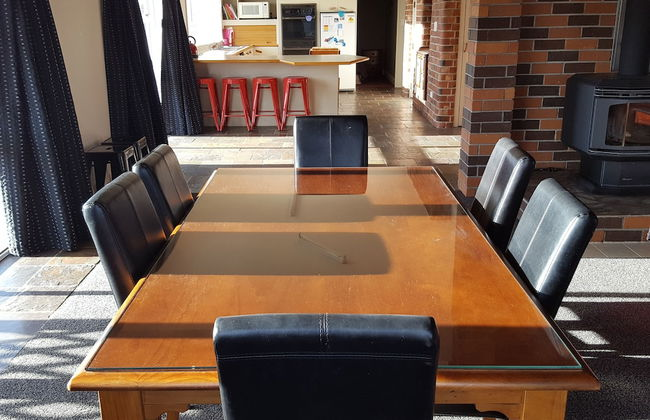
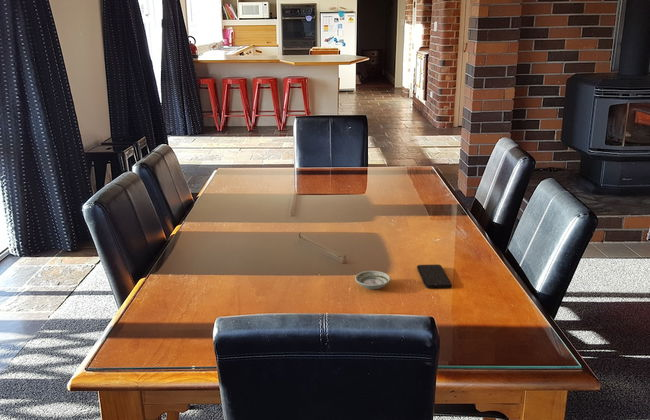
+ saucer [354,270,392,290]
+ smartphone [416,263,453,289]
